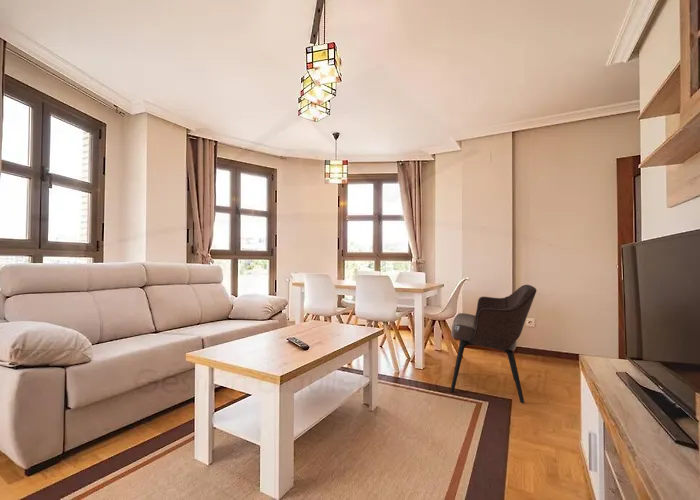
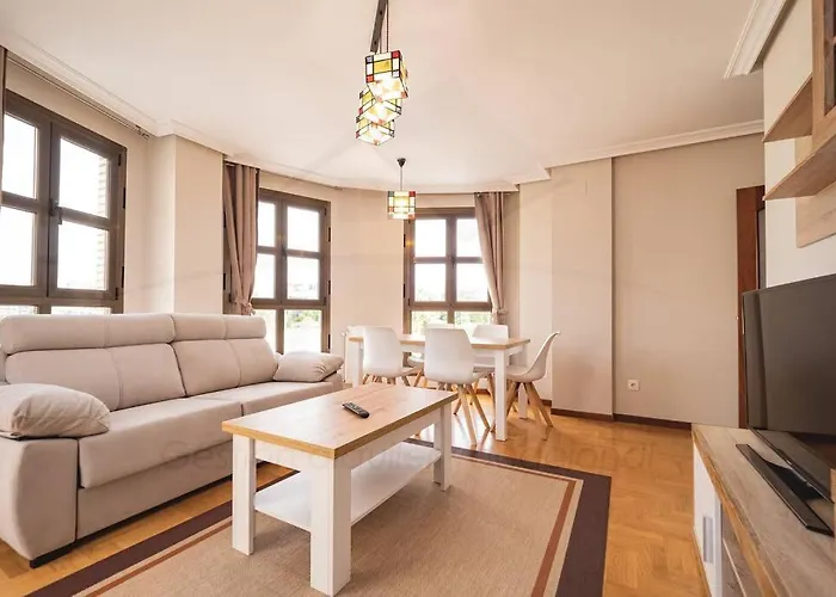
- armchair [449,284,538,404]
